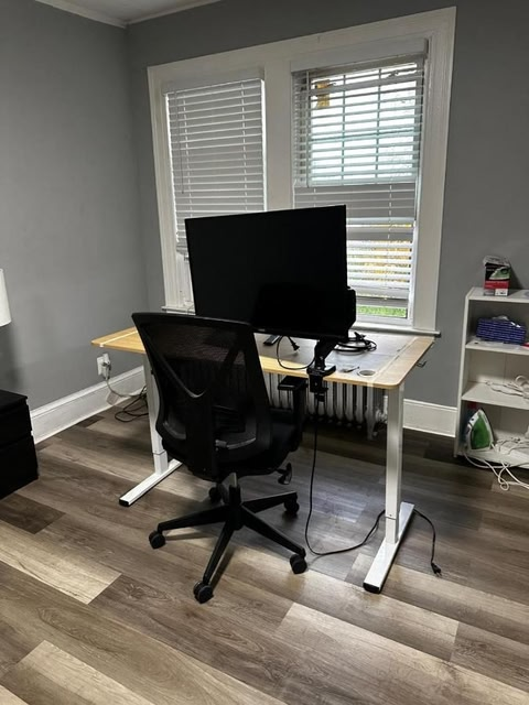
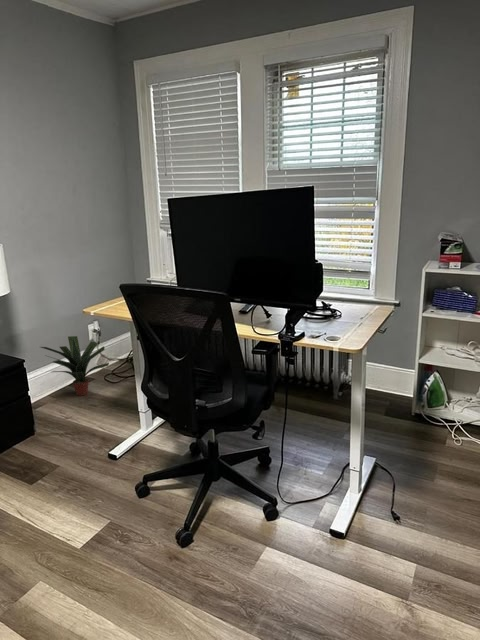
+ potted plant [40,335,110,397]
